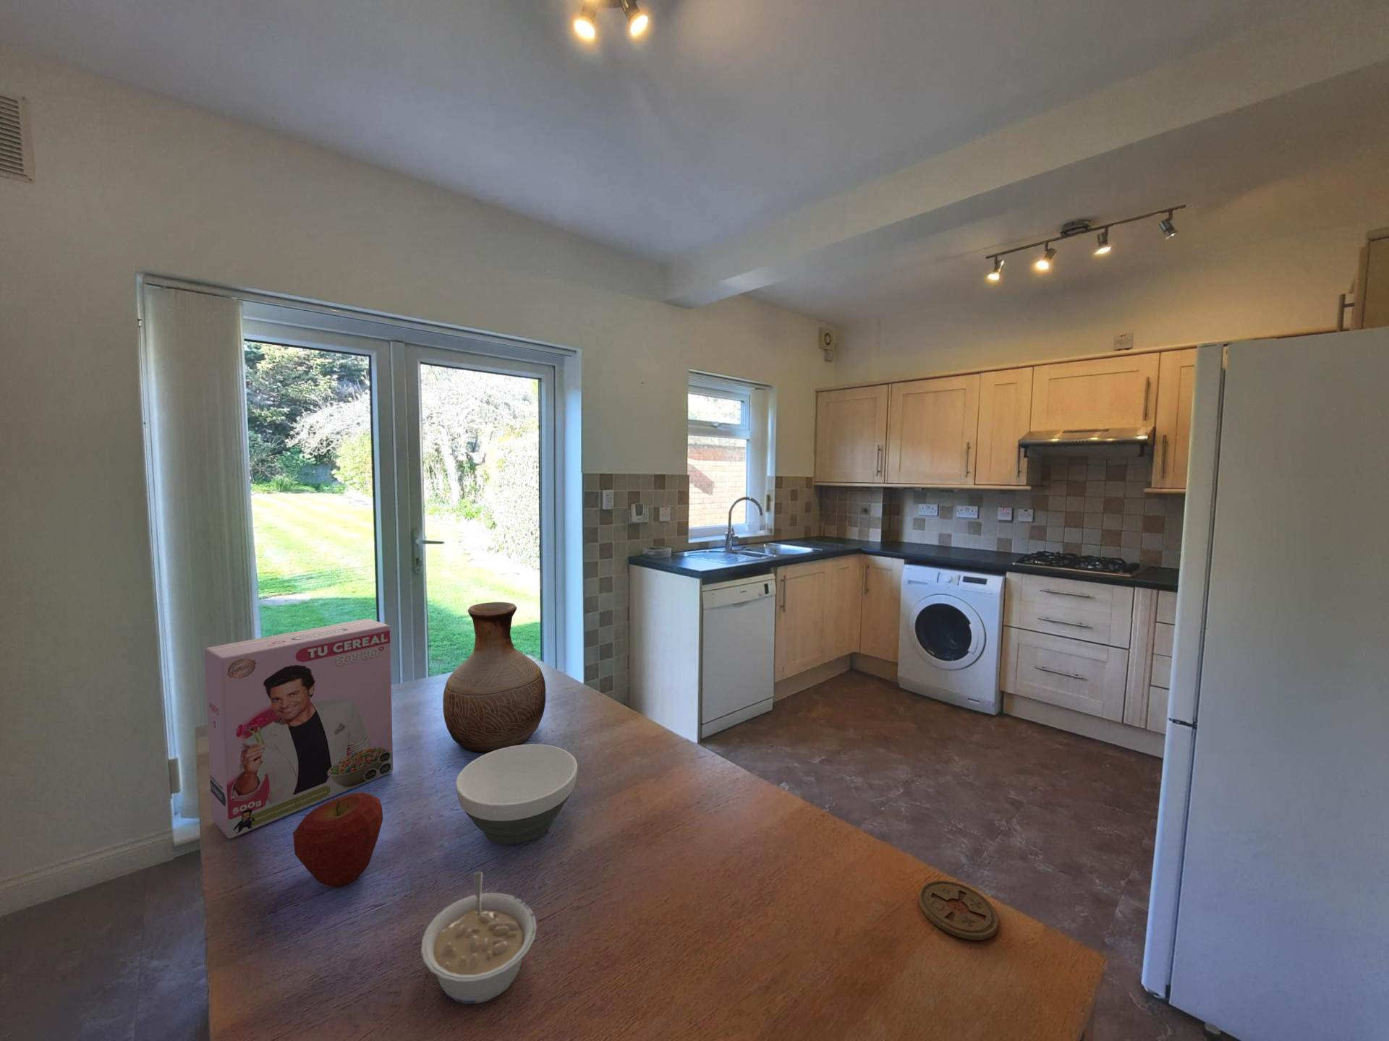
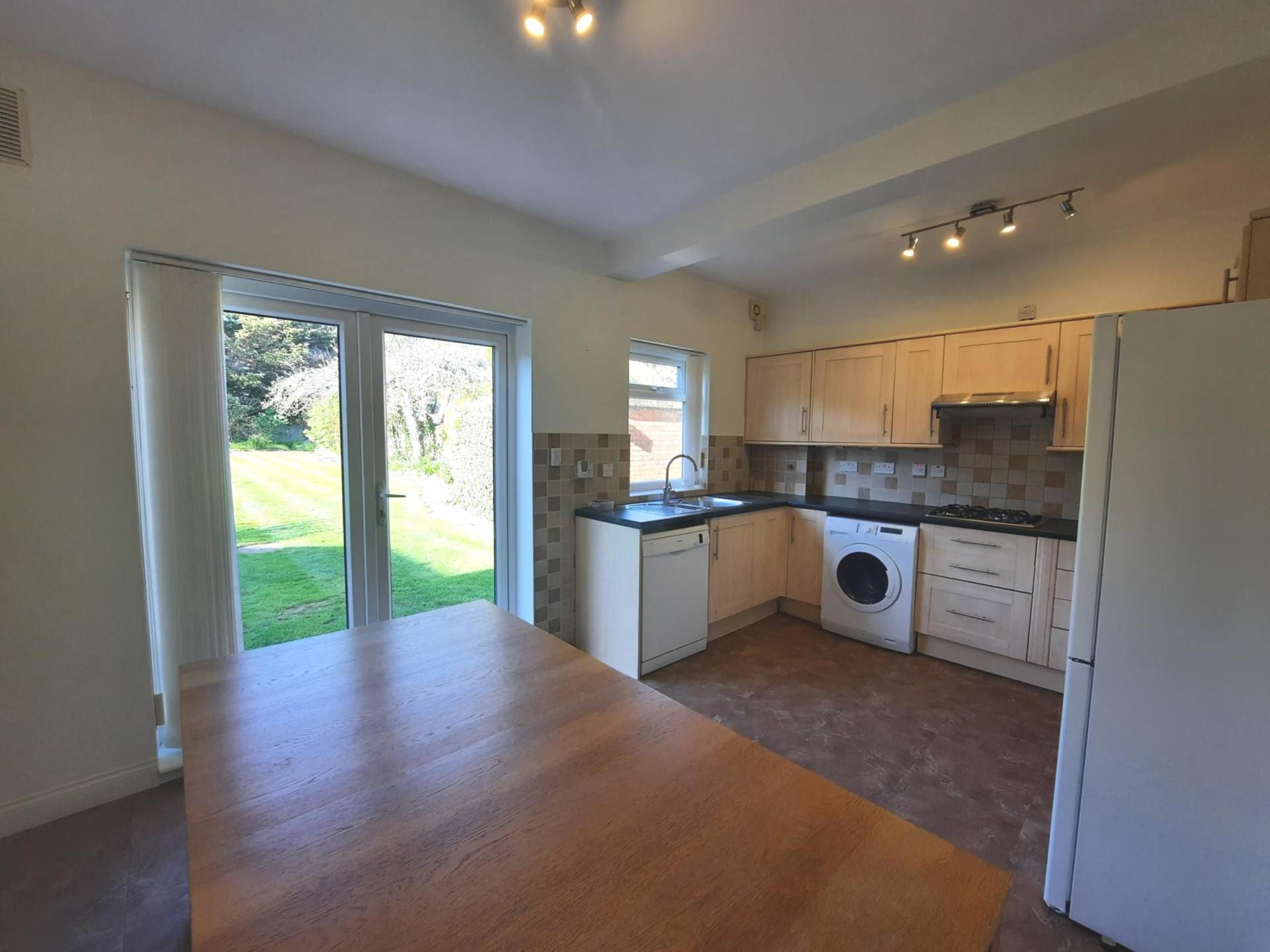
- vase [442,601,546,755]
- legume [420,872,537,1005]
- apple [292,792,384,888]
- bowl [455,744,579,845]
- cereal box [203,618,394,840]
- coaster [918,880,1000,940]
